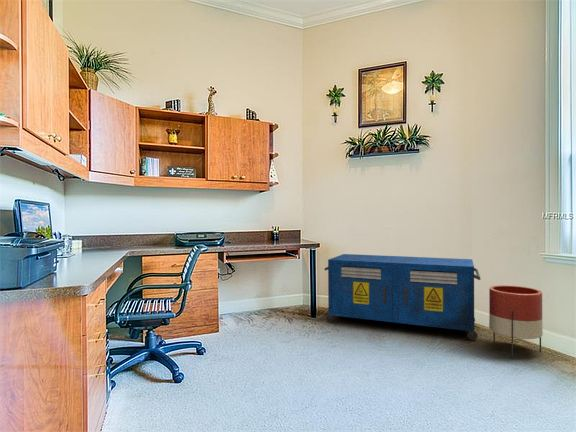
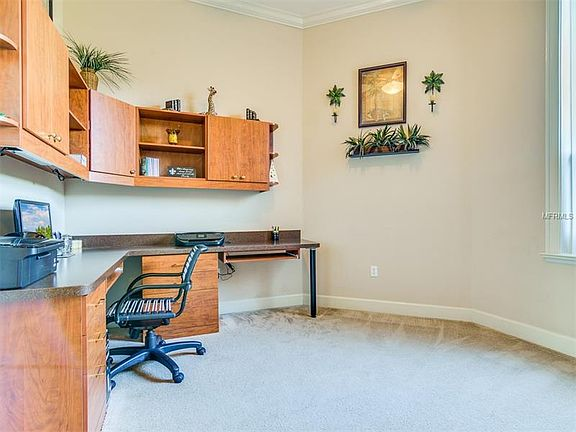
- storage cabinet [324,253,482,341]
- planter [488,284,544,359]
